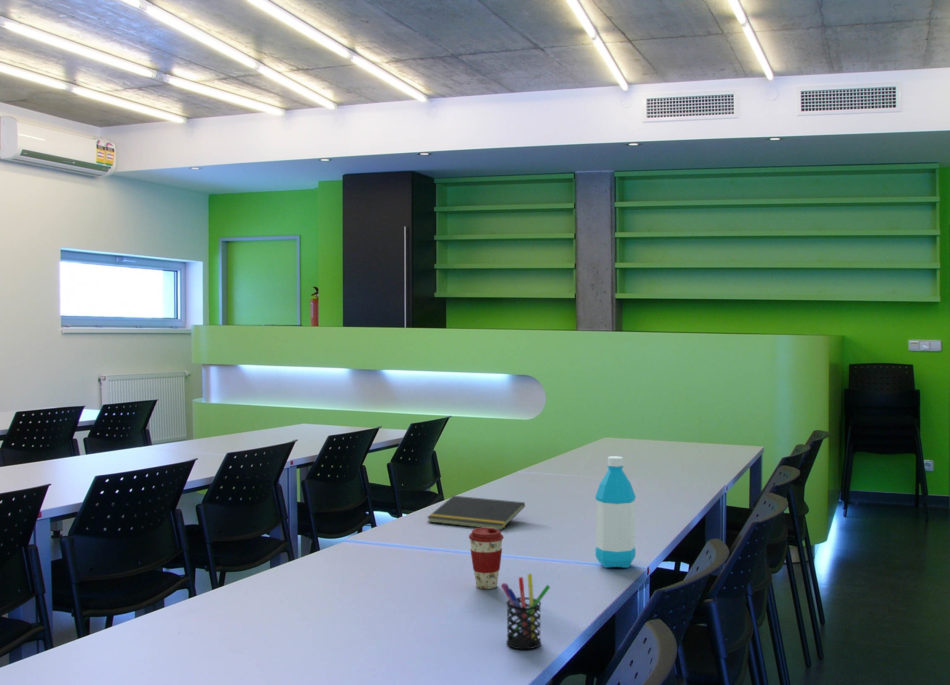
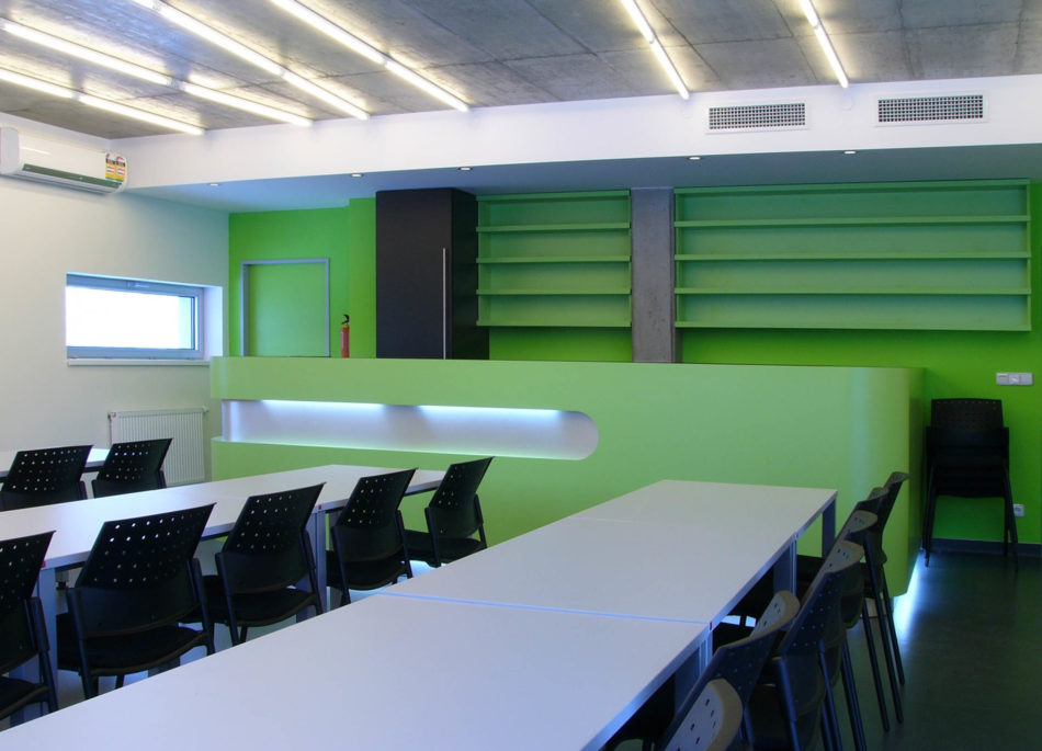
- coffee cup [468,527,505,590]
- notepad [426,495,526,531]
- pen holder [500,573,551,650]
- water bottle [594,455,637,569]
